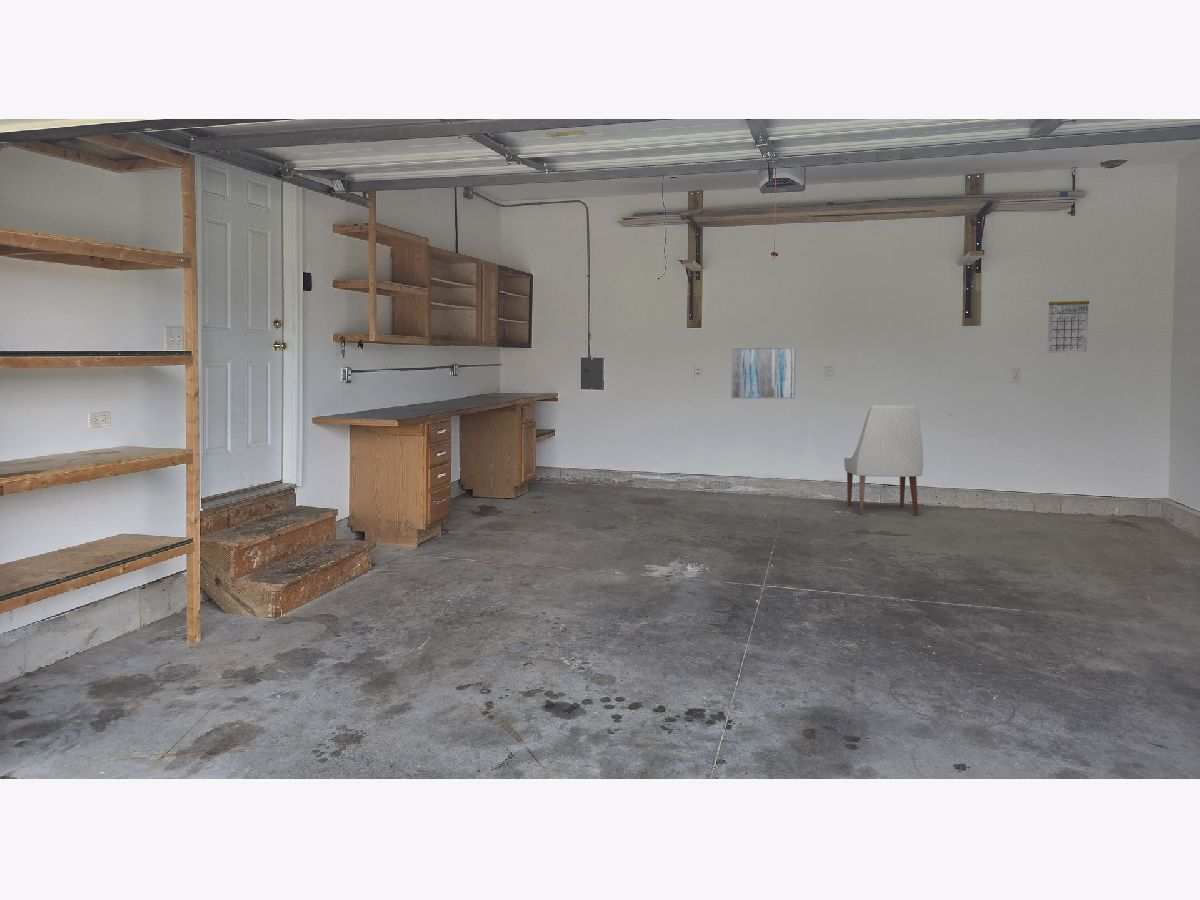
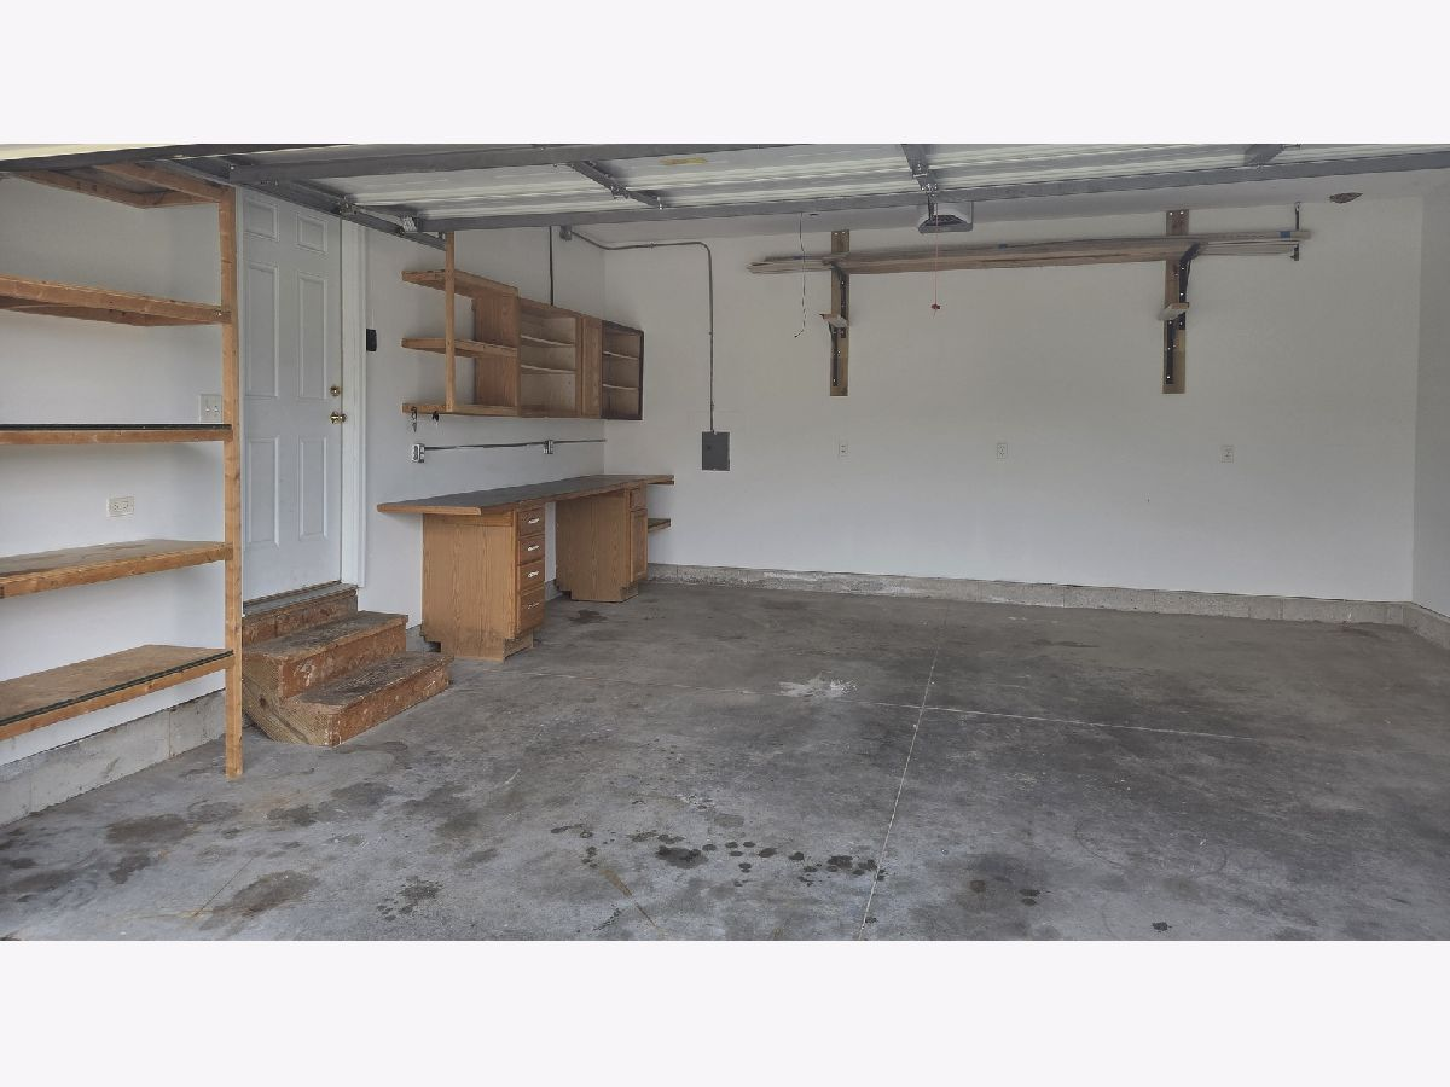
- calendar [1046,289,1090,354]
- chair [843,404,924,515]
- wall art [730,346,797,400]
